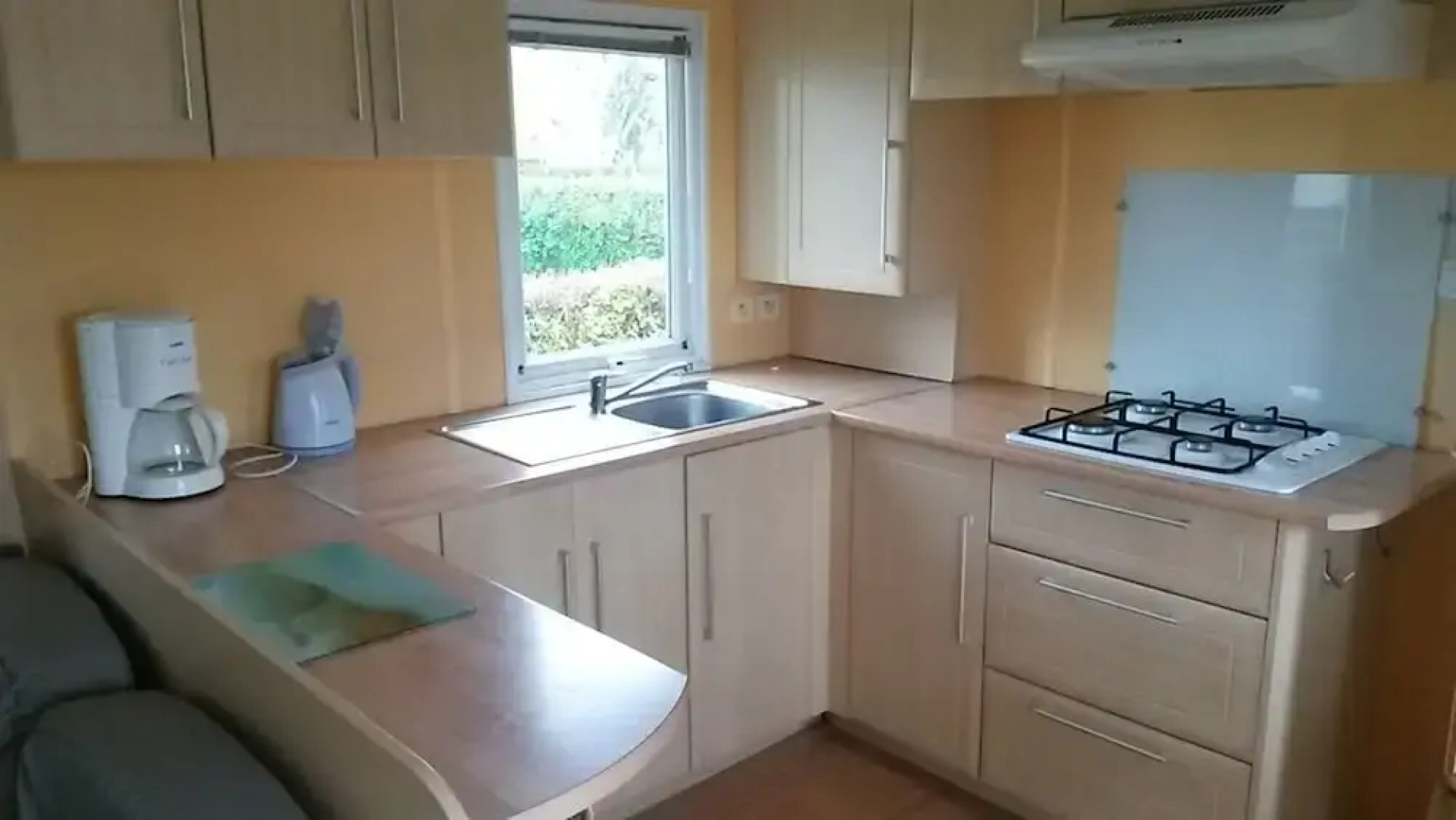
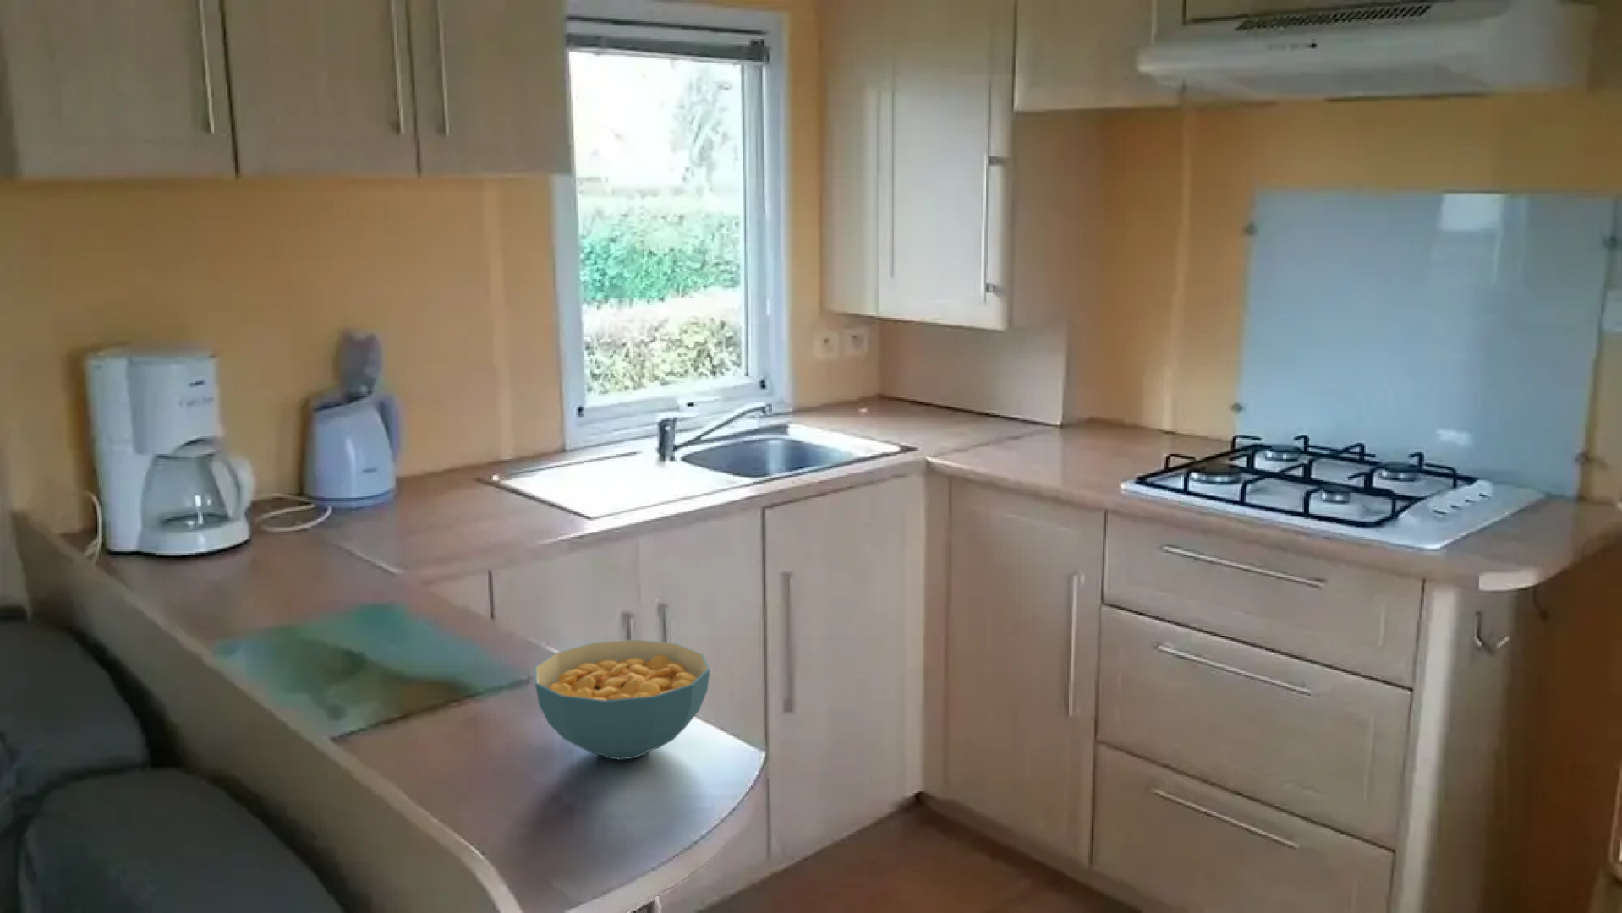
+ cereal bowl [534,638,711,760]
